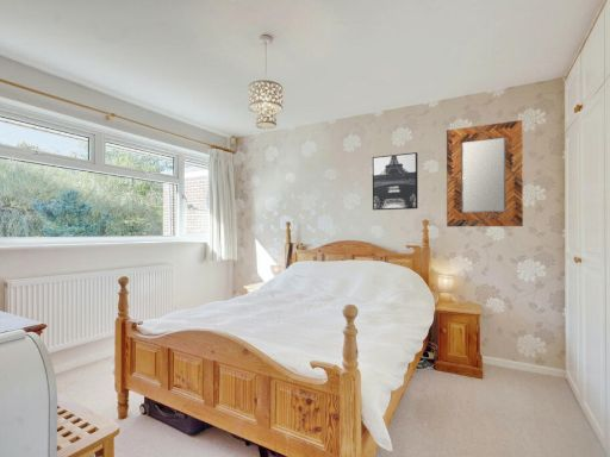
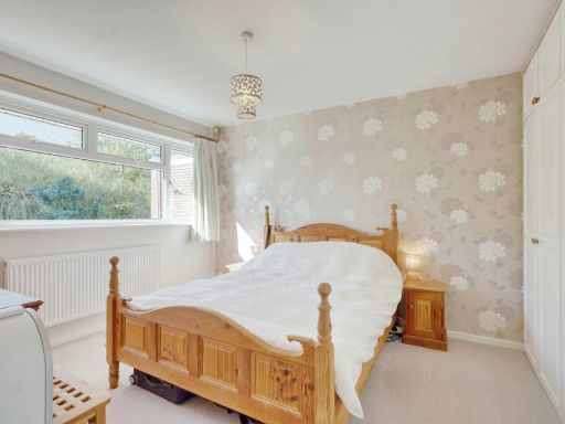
- home mirror [446,119,524,227]
- wall art [372,151,419,211]
